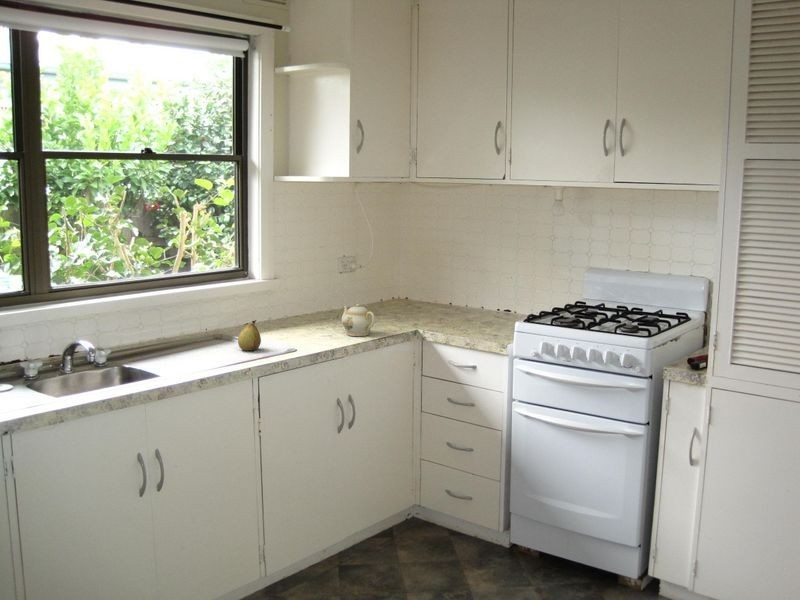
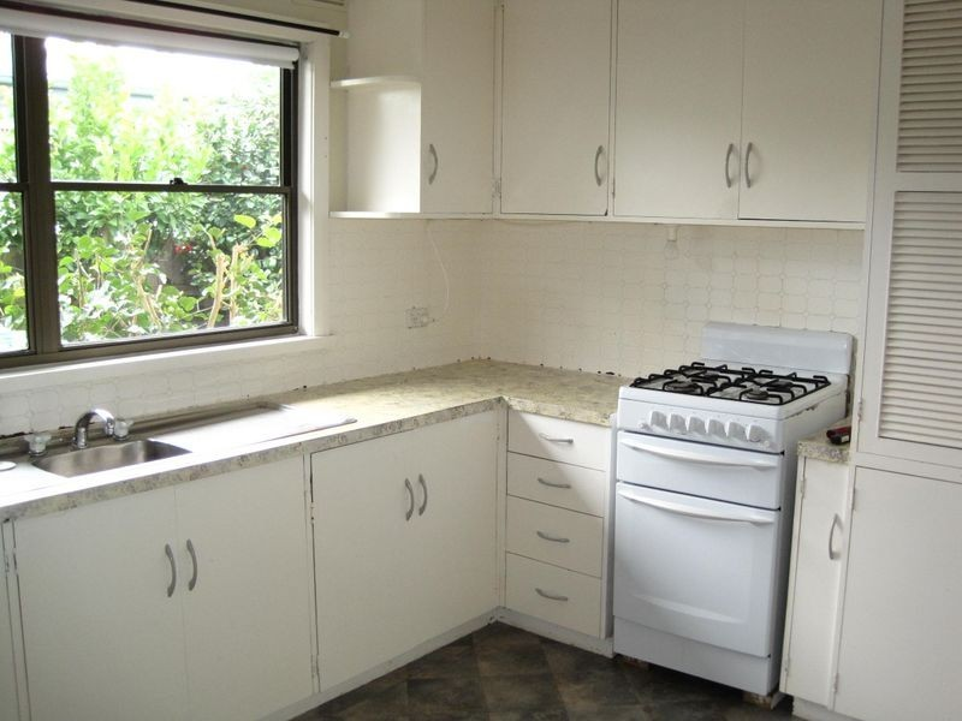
- fruit [237,319,262,352]
- teapot [341,303,376,337]
